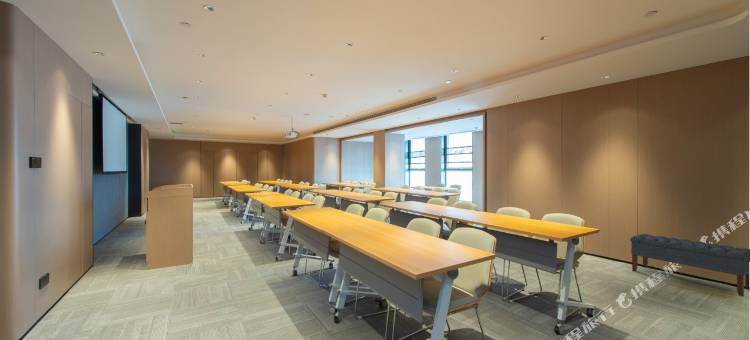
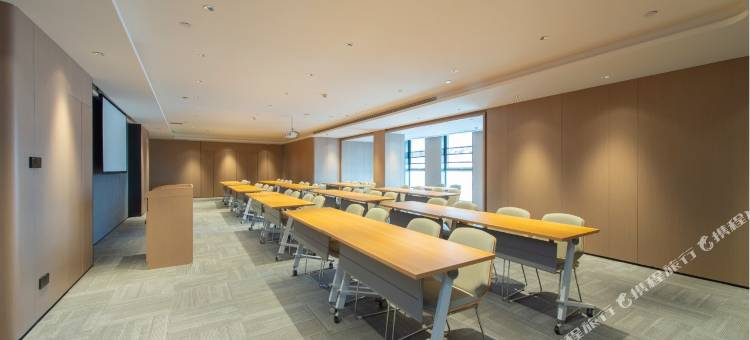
- bench [629,233,750,297]
